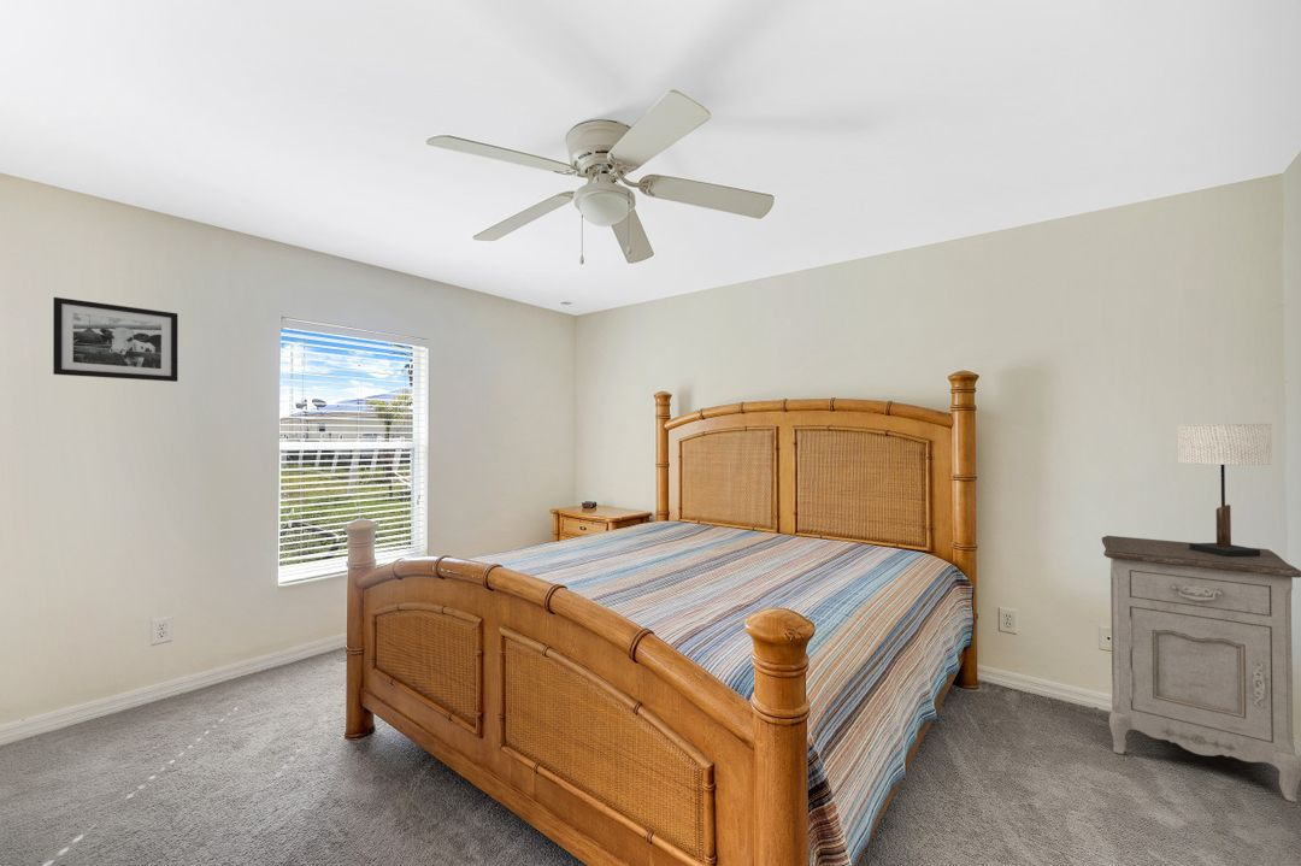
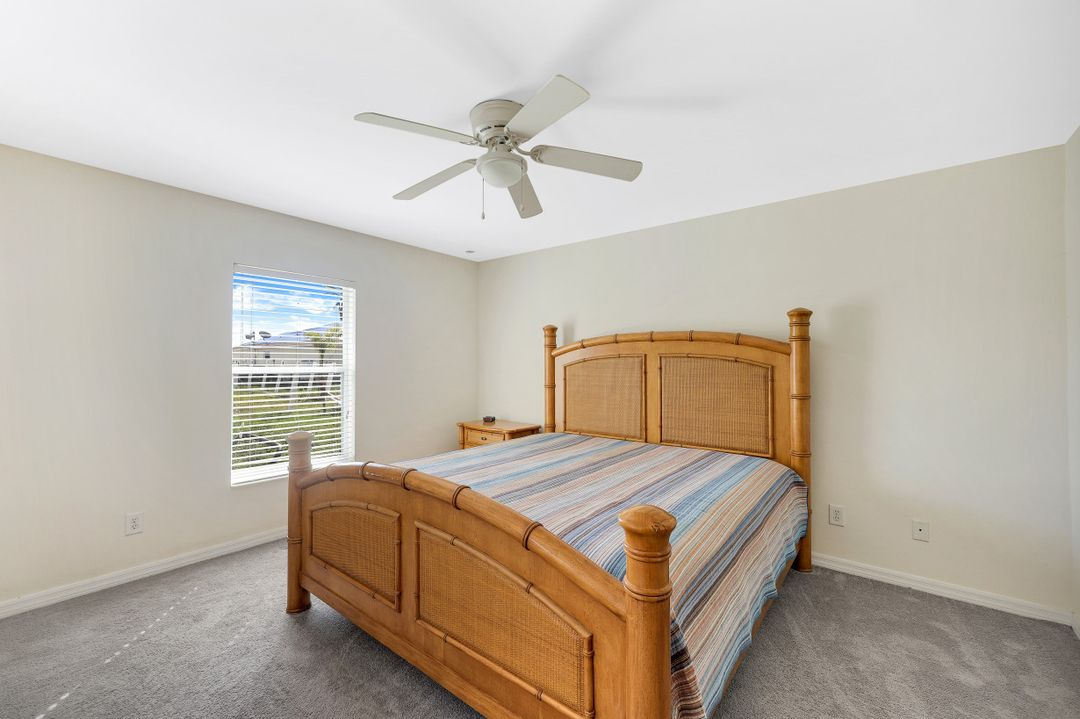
- nightstand [1101,535,1301,803]
- picture frame [52,296,179,383]
- table lamp [1176,423,1273,556]
